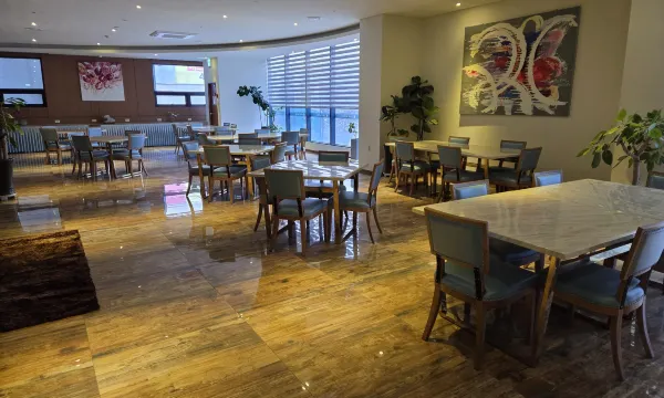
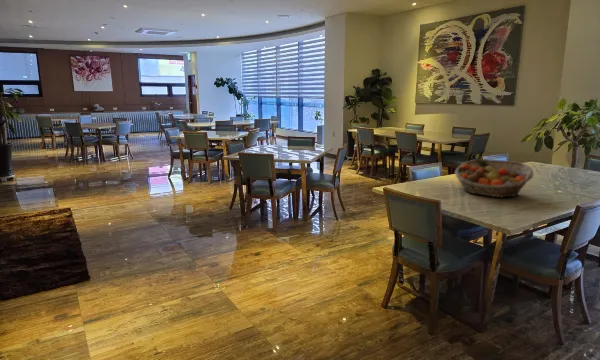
+ fruit basket [454,158,534,198]
